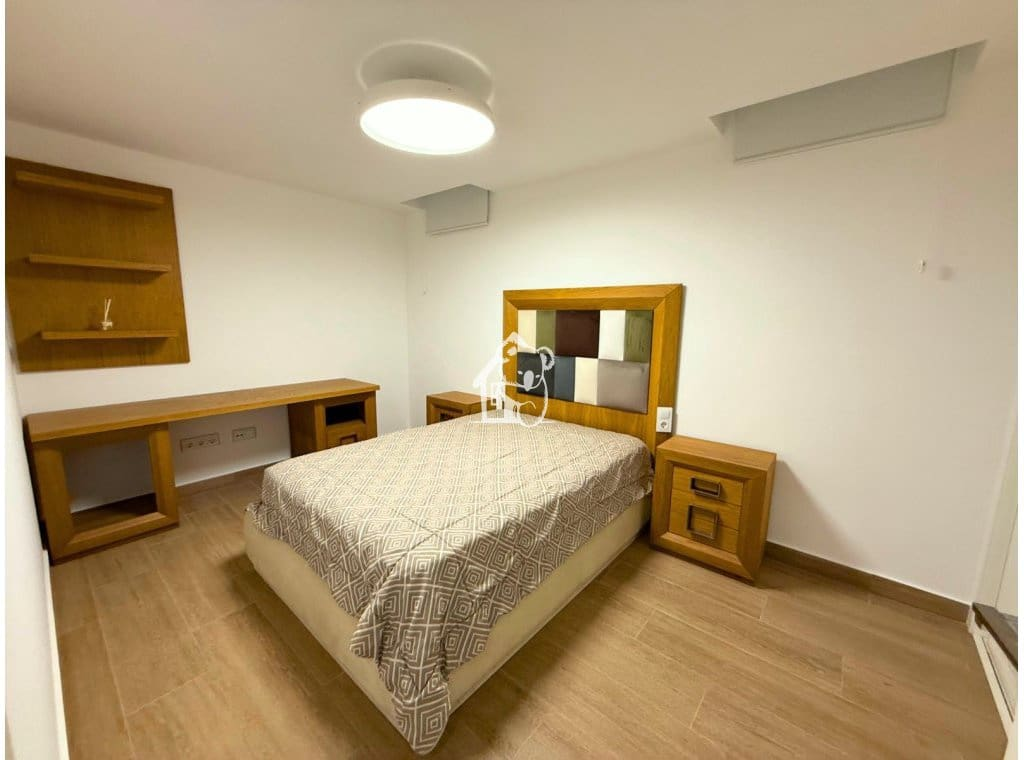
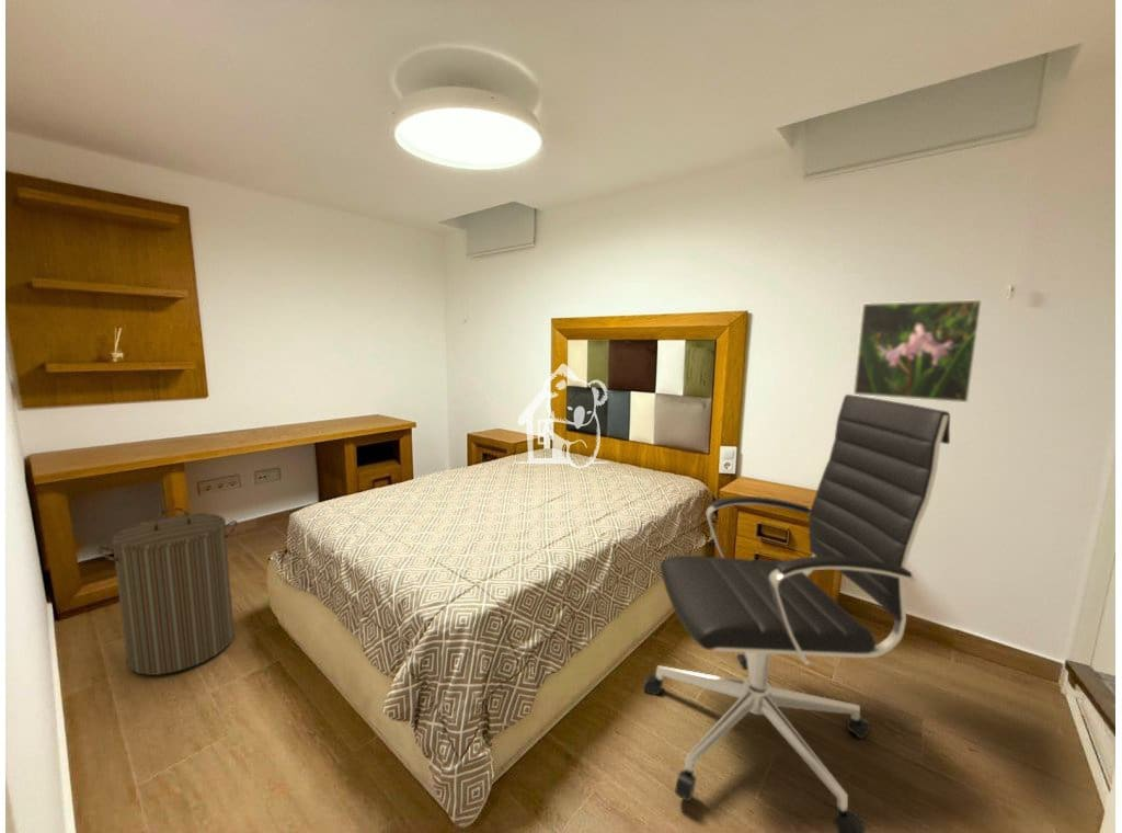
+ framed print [852,298,984,404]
+ laundry hamper [95,506,239,676]
+ chair [643,393,951,833]
